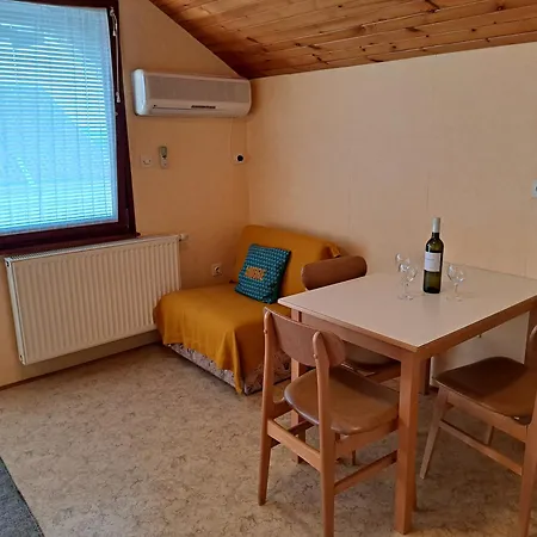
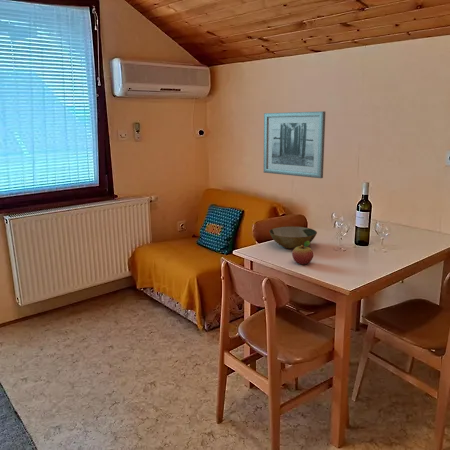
+ fruit [291,241,314,265]
+ bowl [268,225,318,250]
+ wall art [263,110,326,179]
